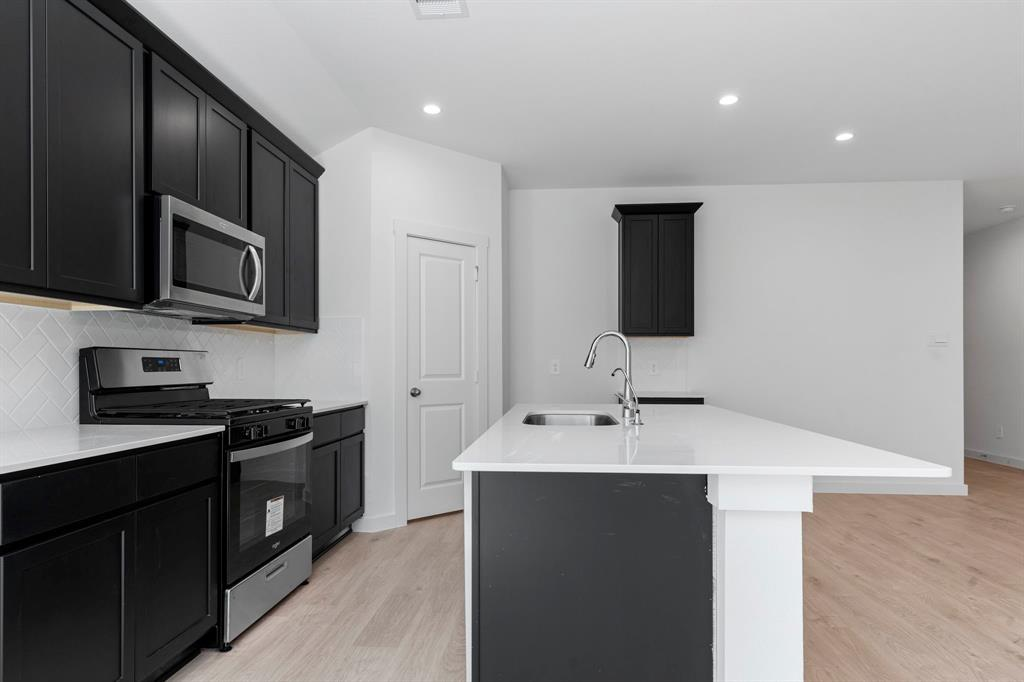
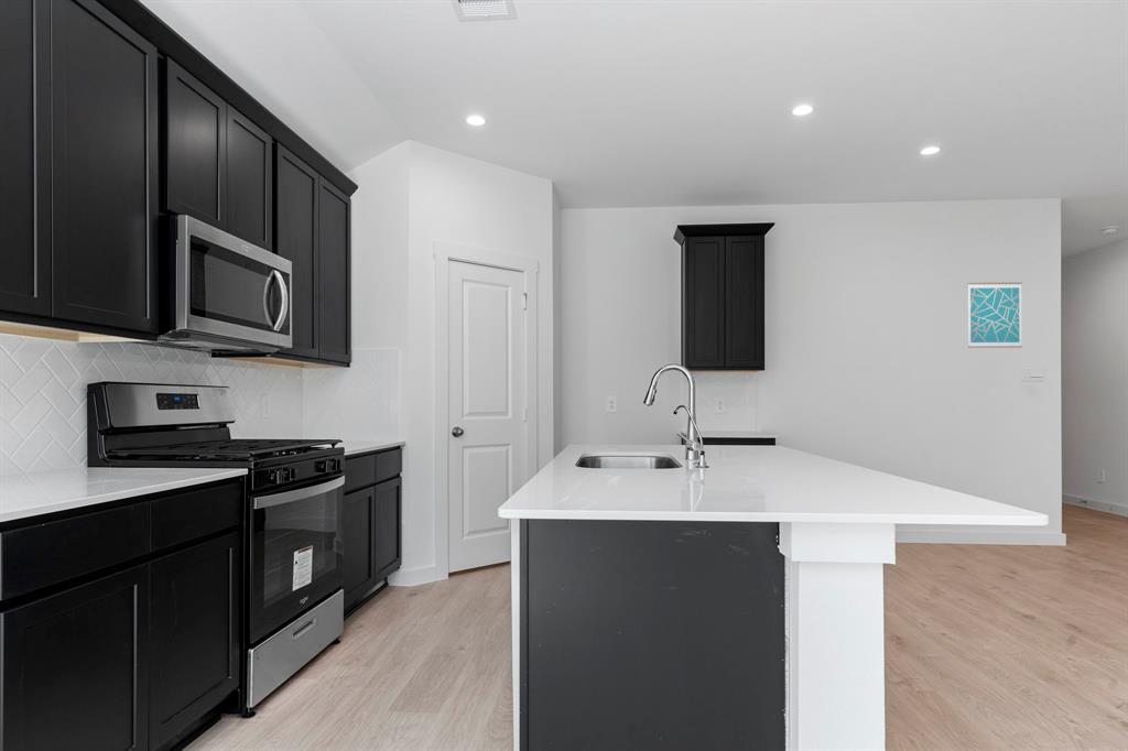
+ wall art [967,281,1023,349]
